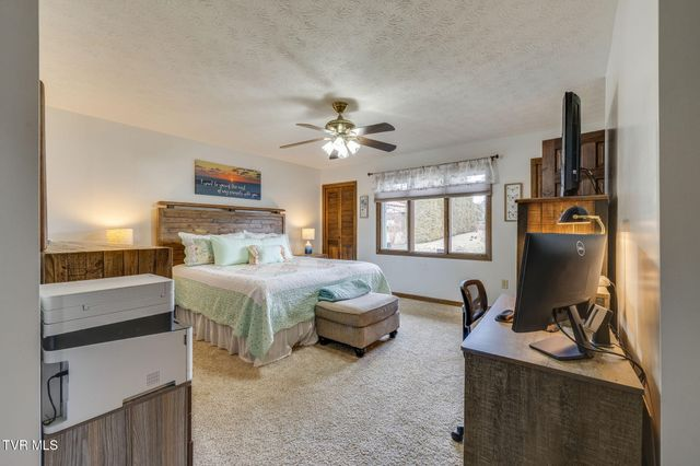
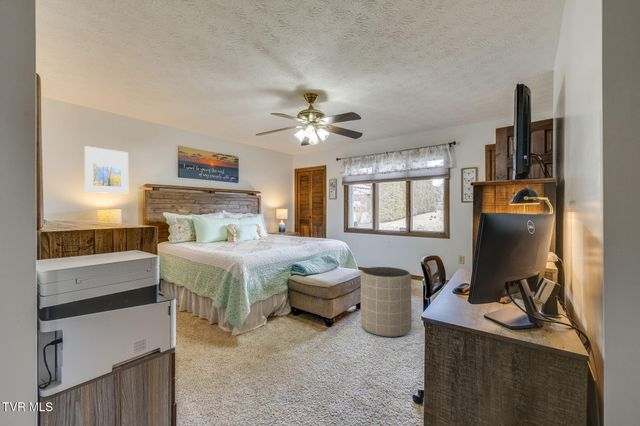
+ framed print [84,145,129,194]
+ trash can [360,266,412,338]
